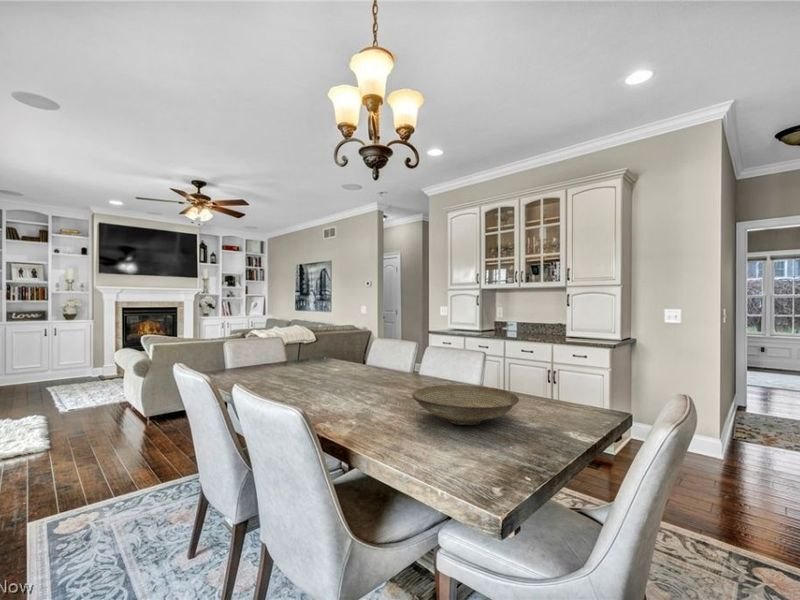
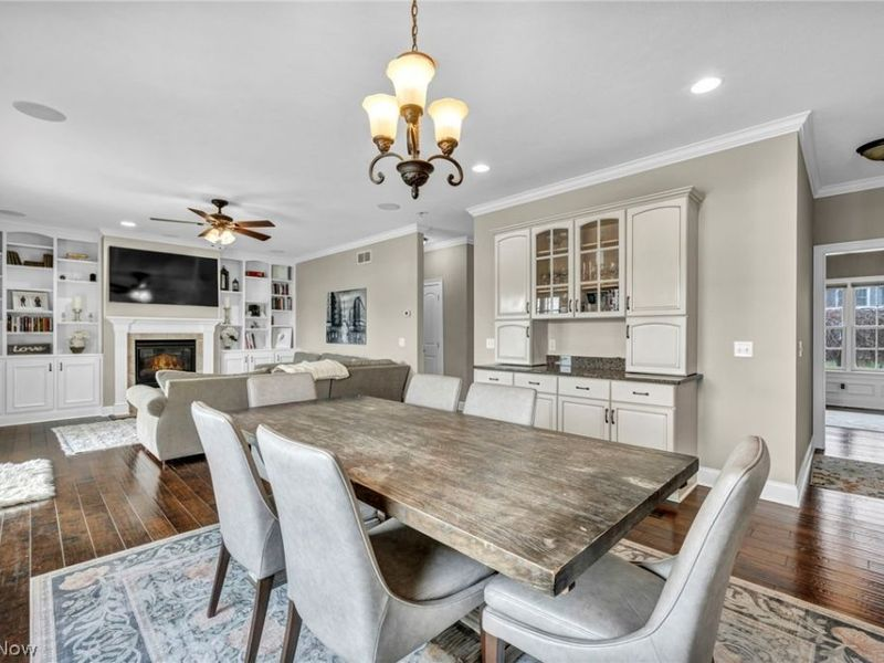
- decorative bowl [411,384,520,426]
